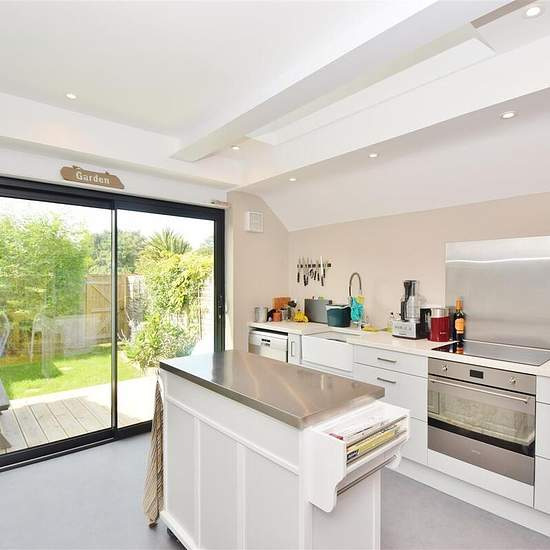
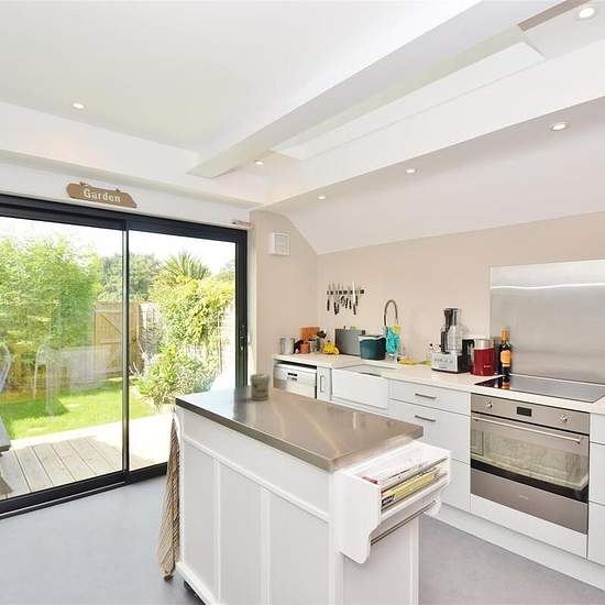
+ jar [249,373,271,402]
